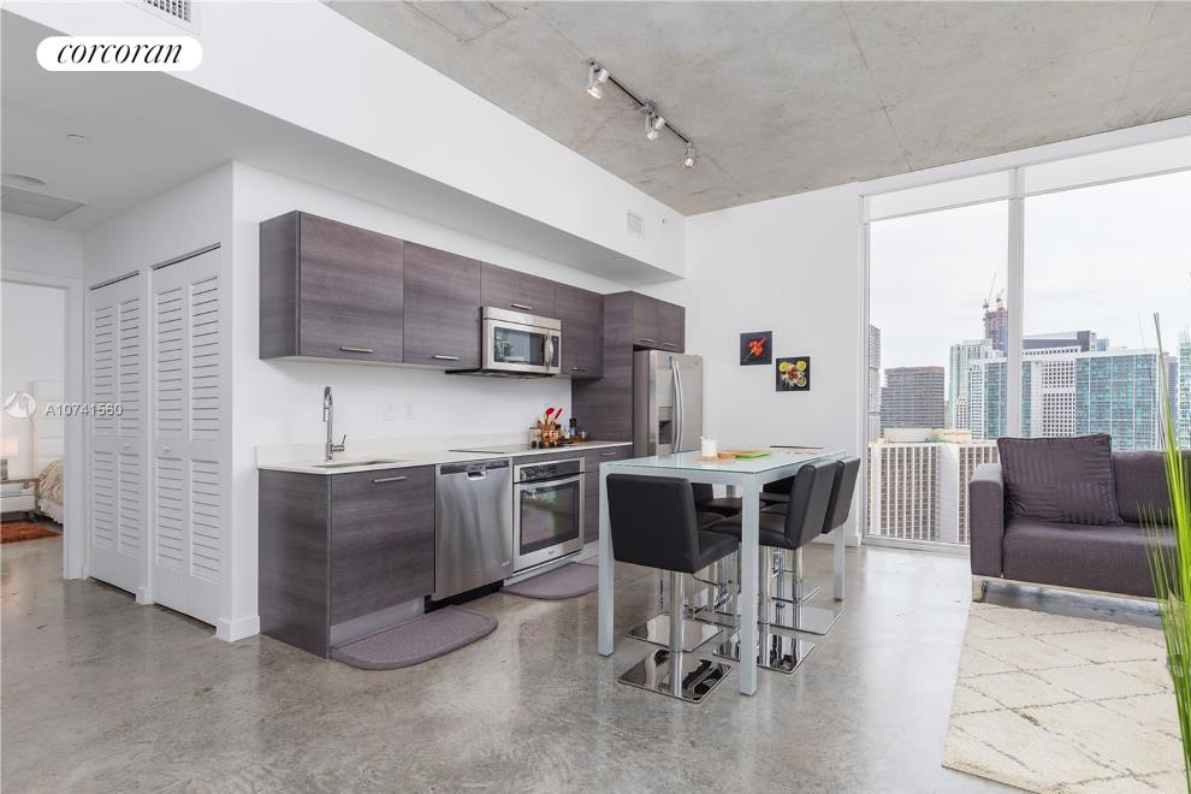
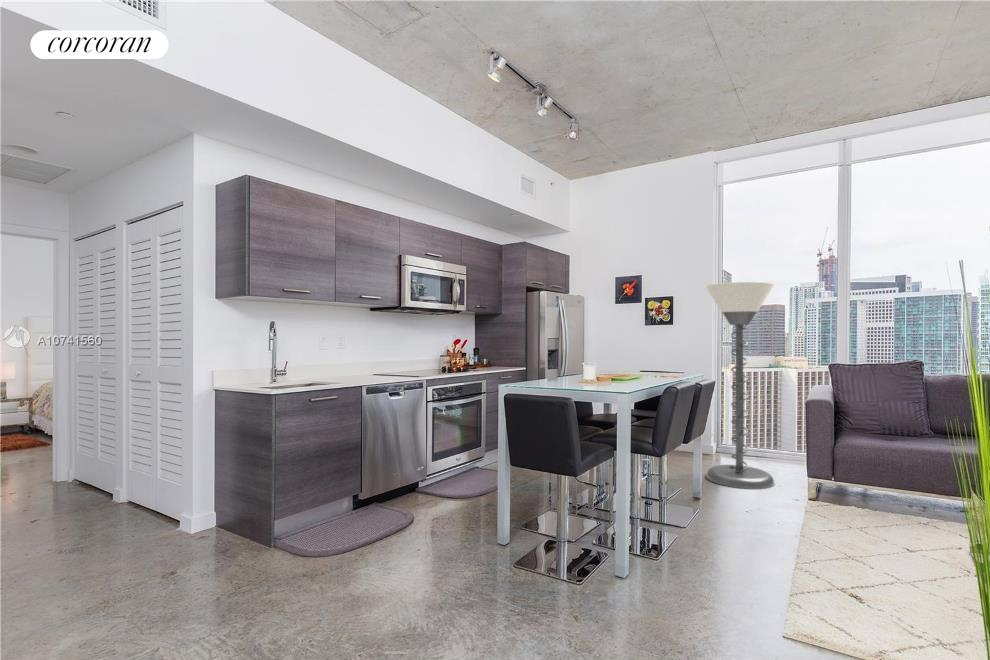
+ floor lamp [704,281,776,490]
